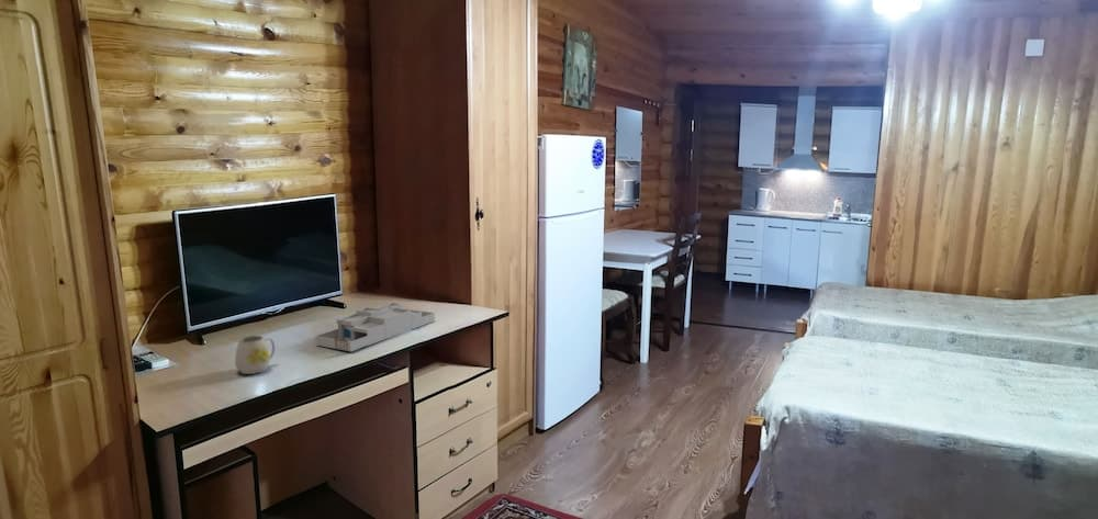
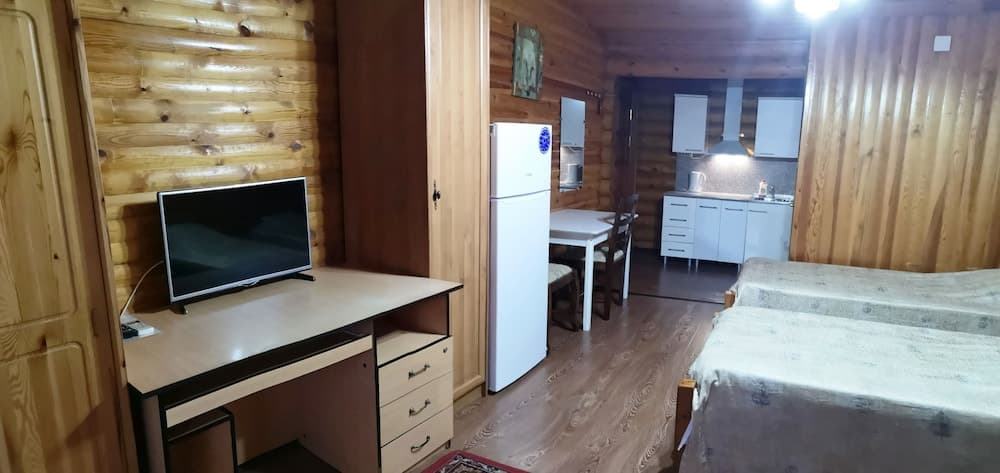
- desk organizer [314,302,436,352]
- mug [234,335,276,375]
